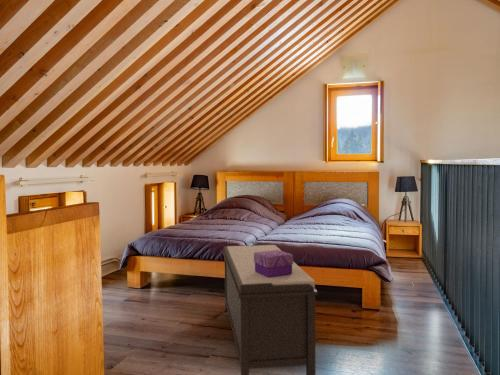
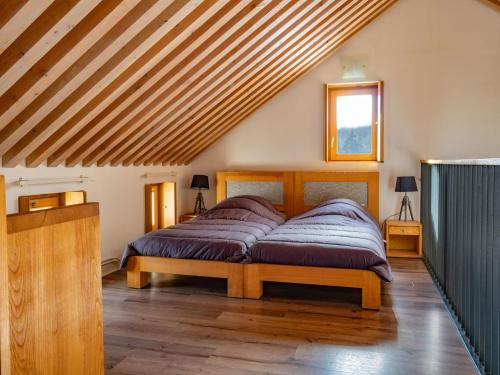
- bench [222,244,319,375]
- decorative box [254,250,294,278]
